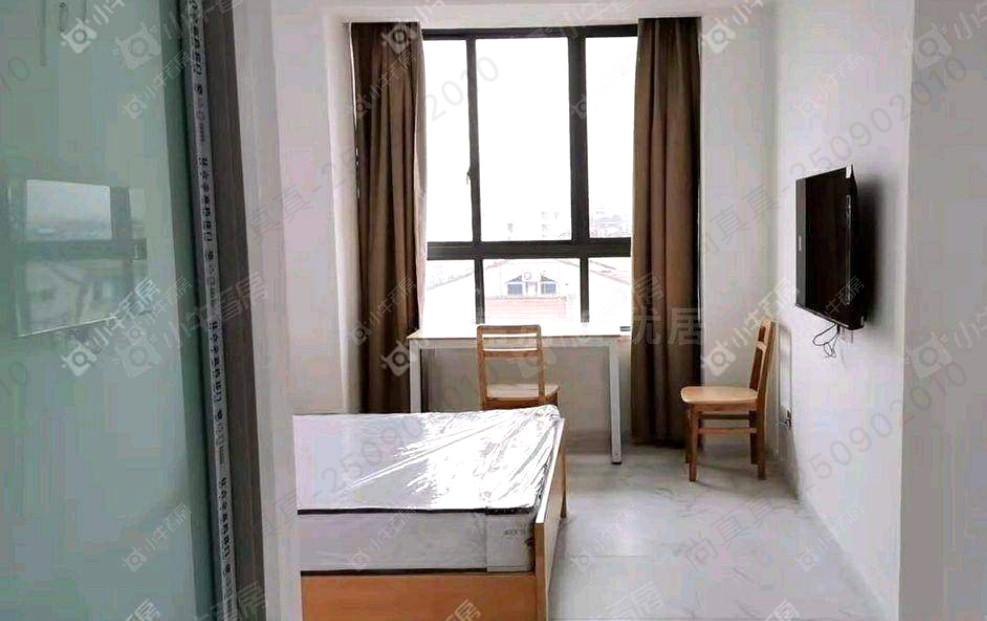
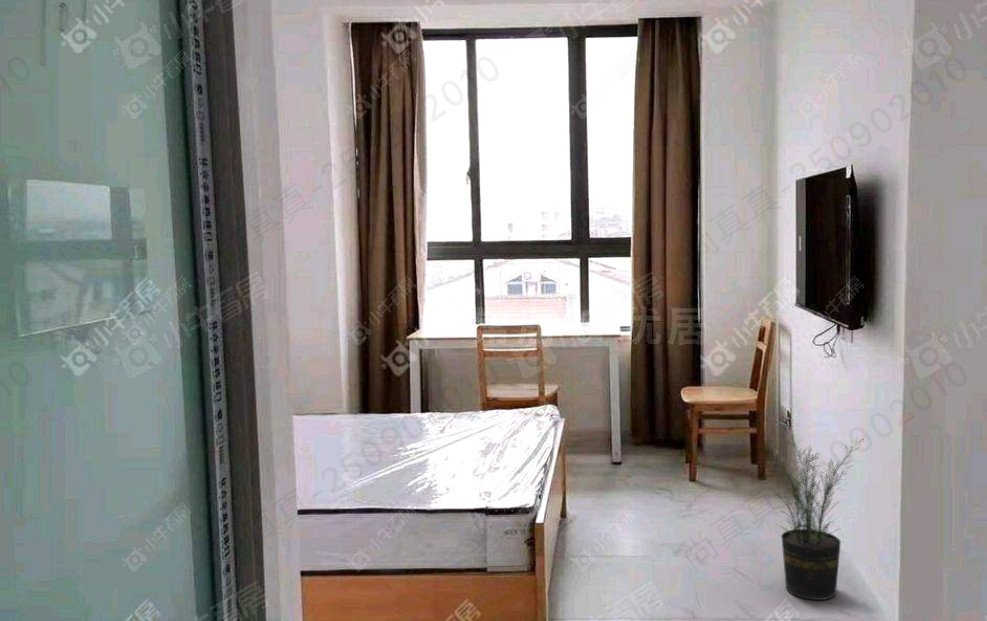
+ potted plant [769,429,863,601]
